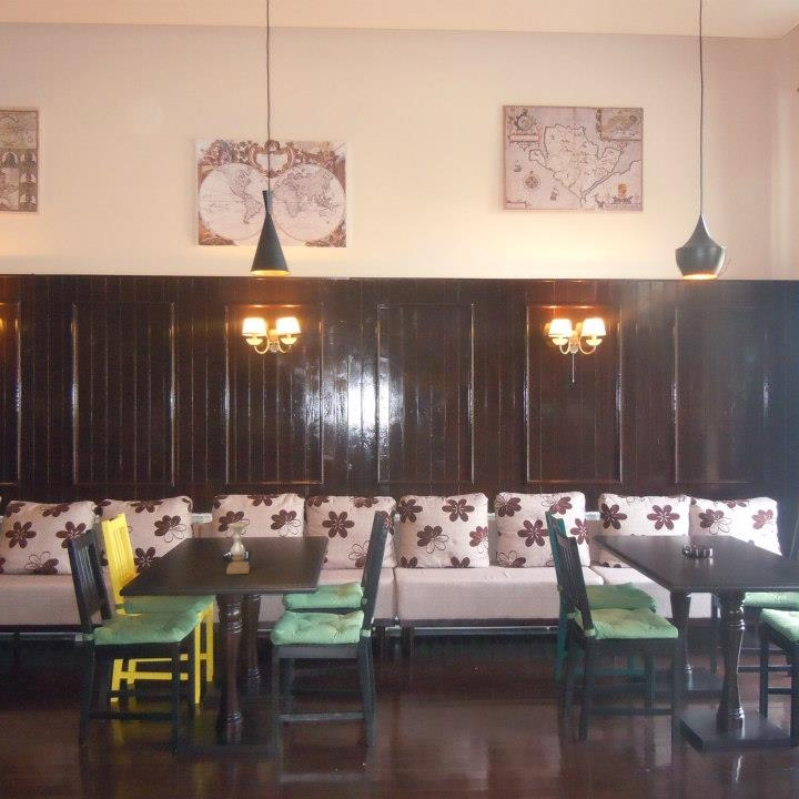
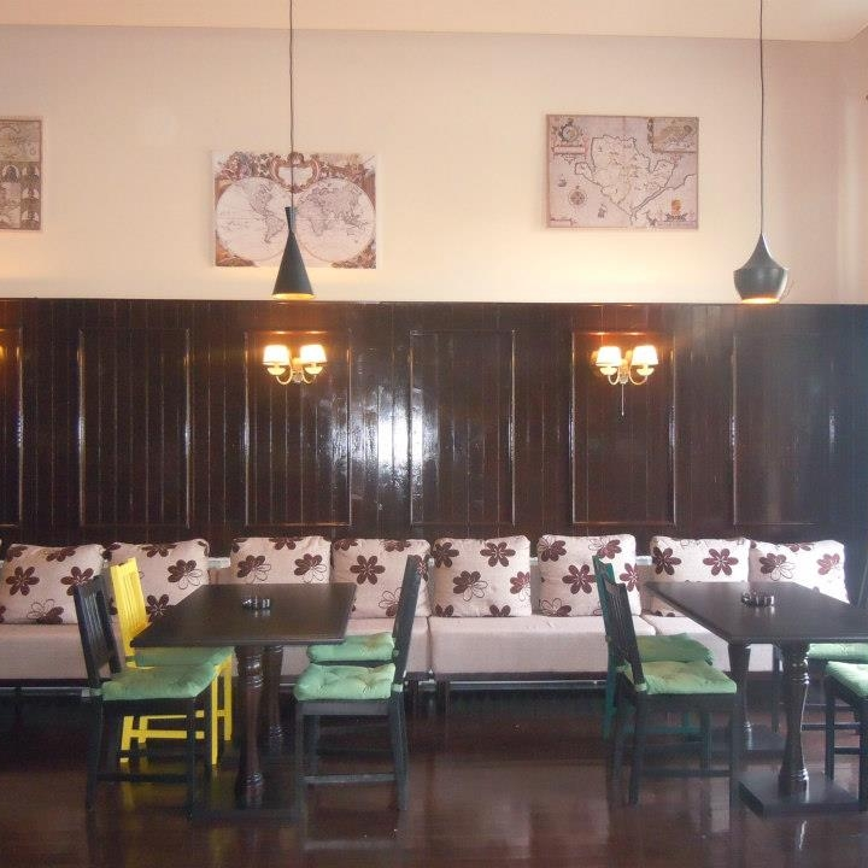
- candle holder [225,522,251,576]
